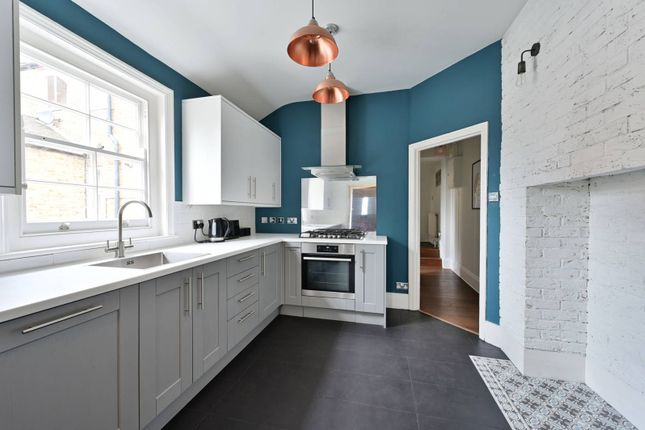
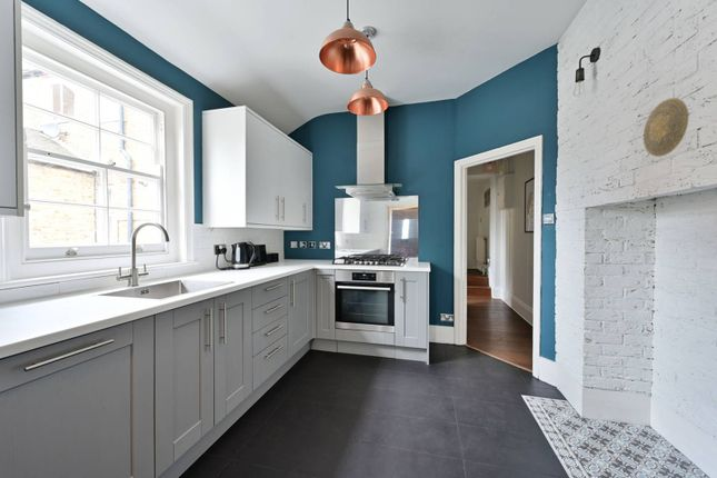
+ decorative plate [643,97,689,158]
